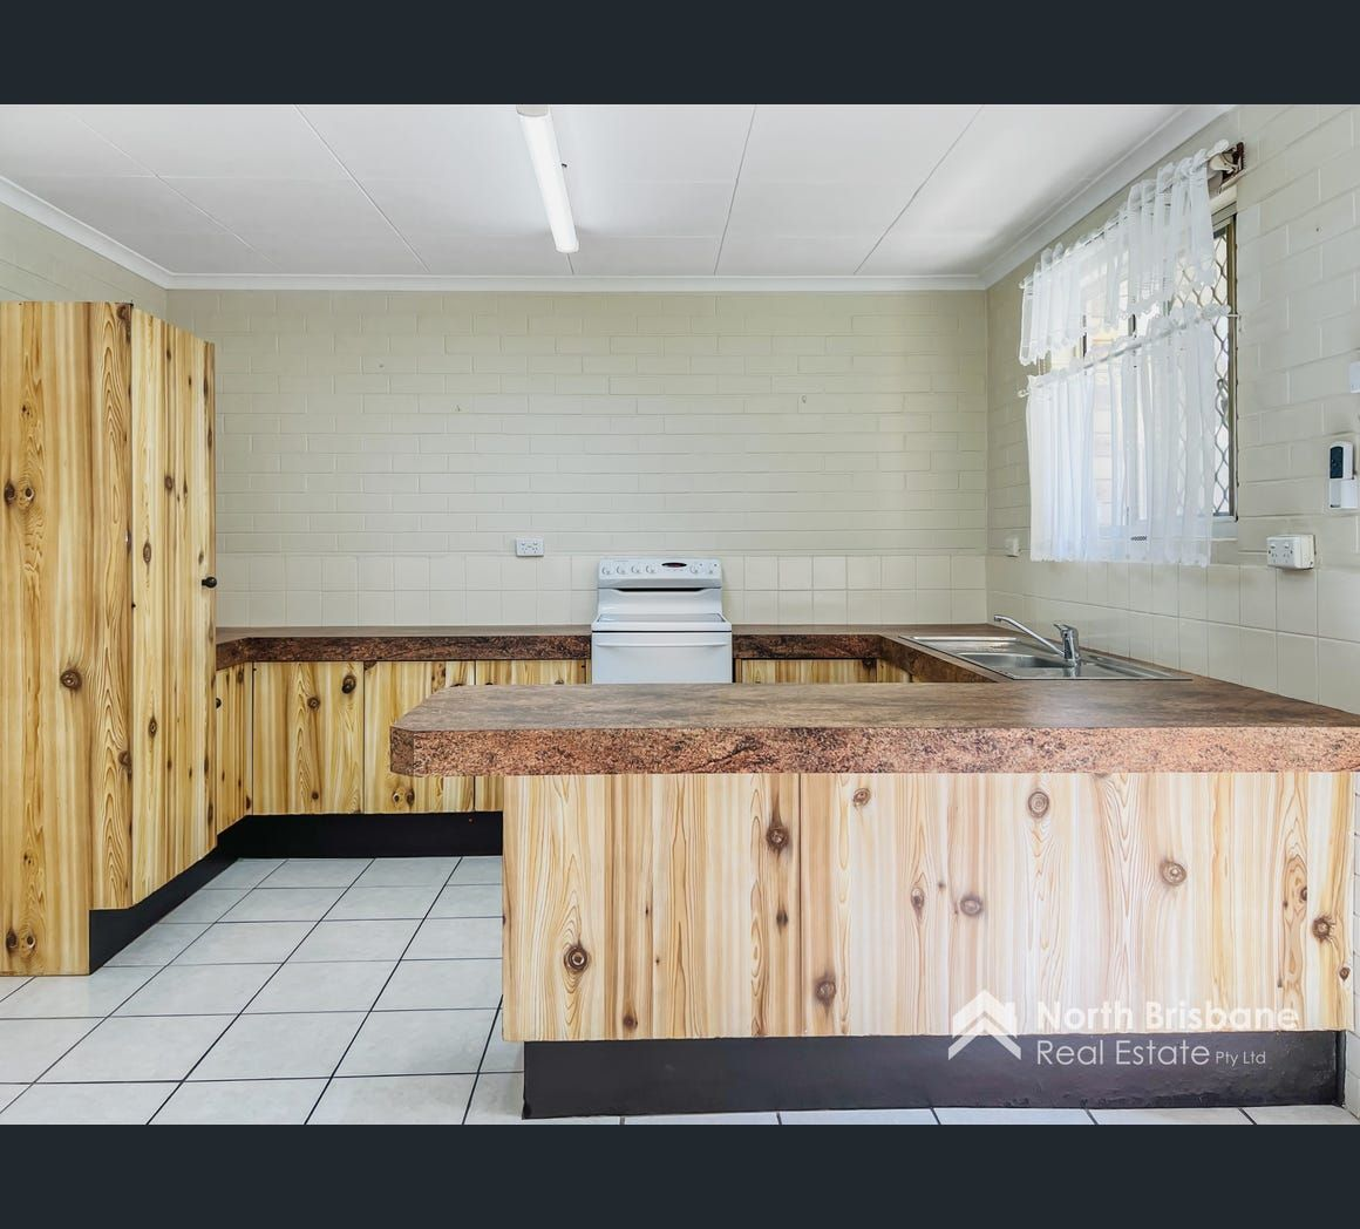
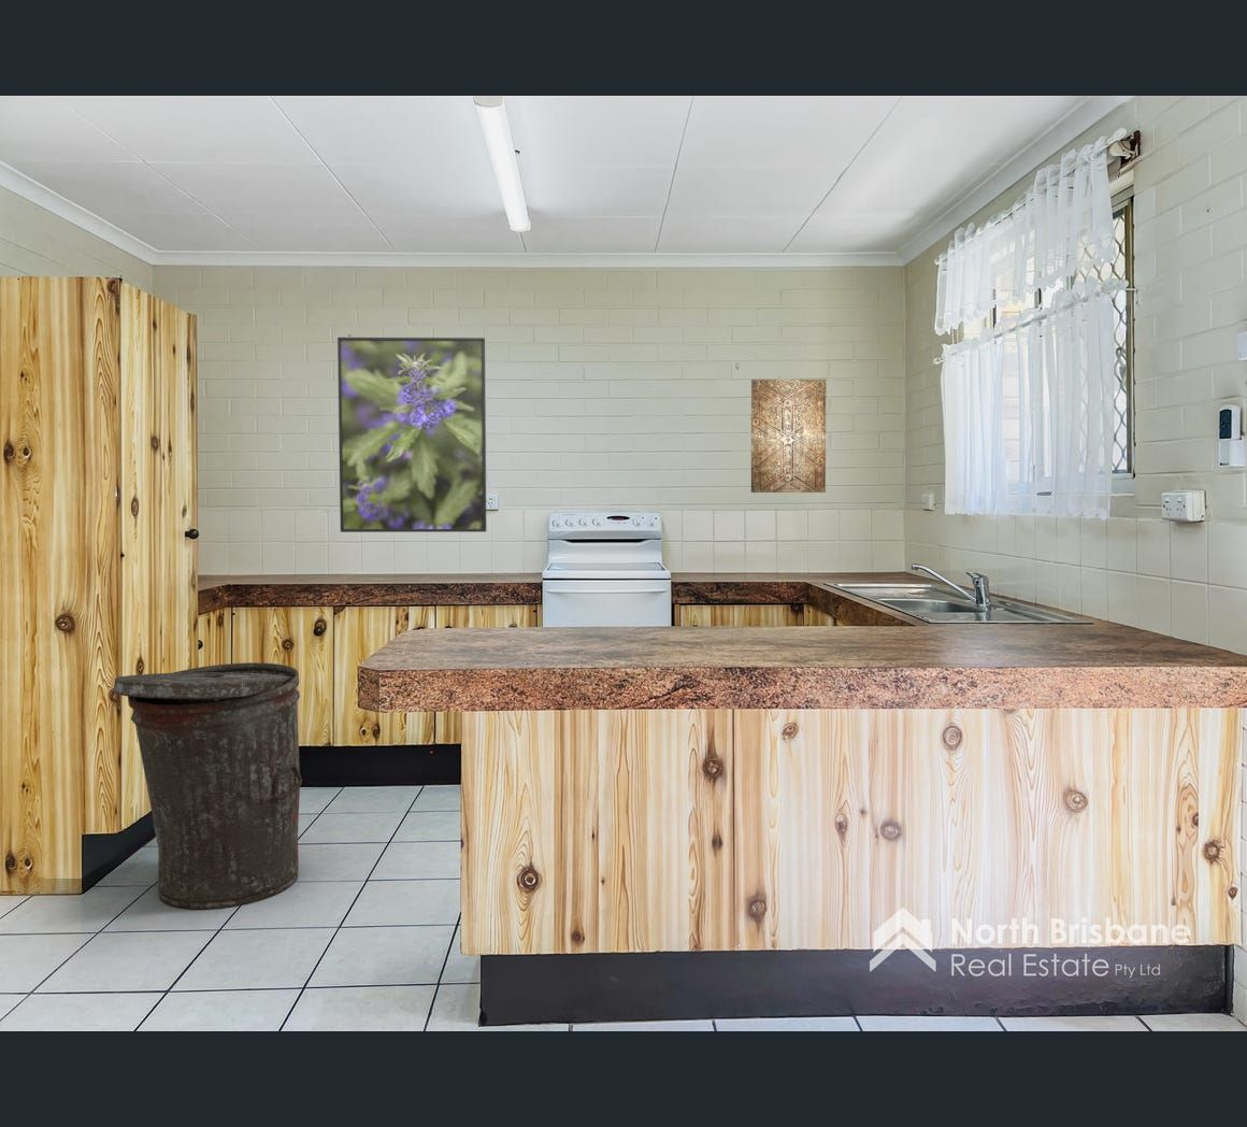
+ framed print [337,337,487,534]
+ trash can [111,662,303,911]
+ wall art [751,378,828,493]
